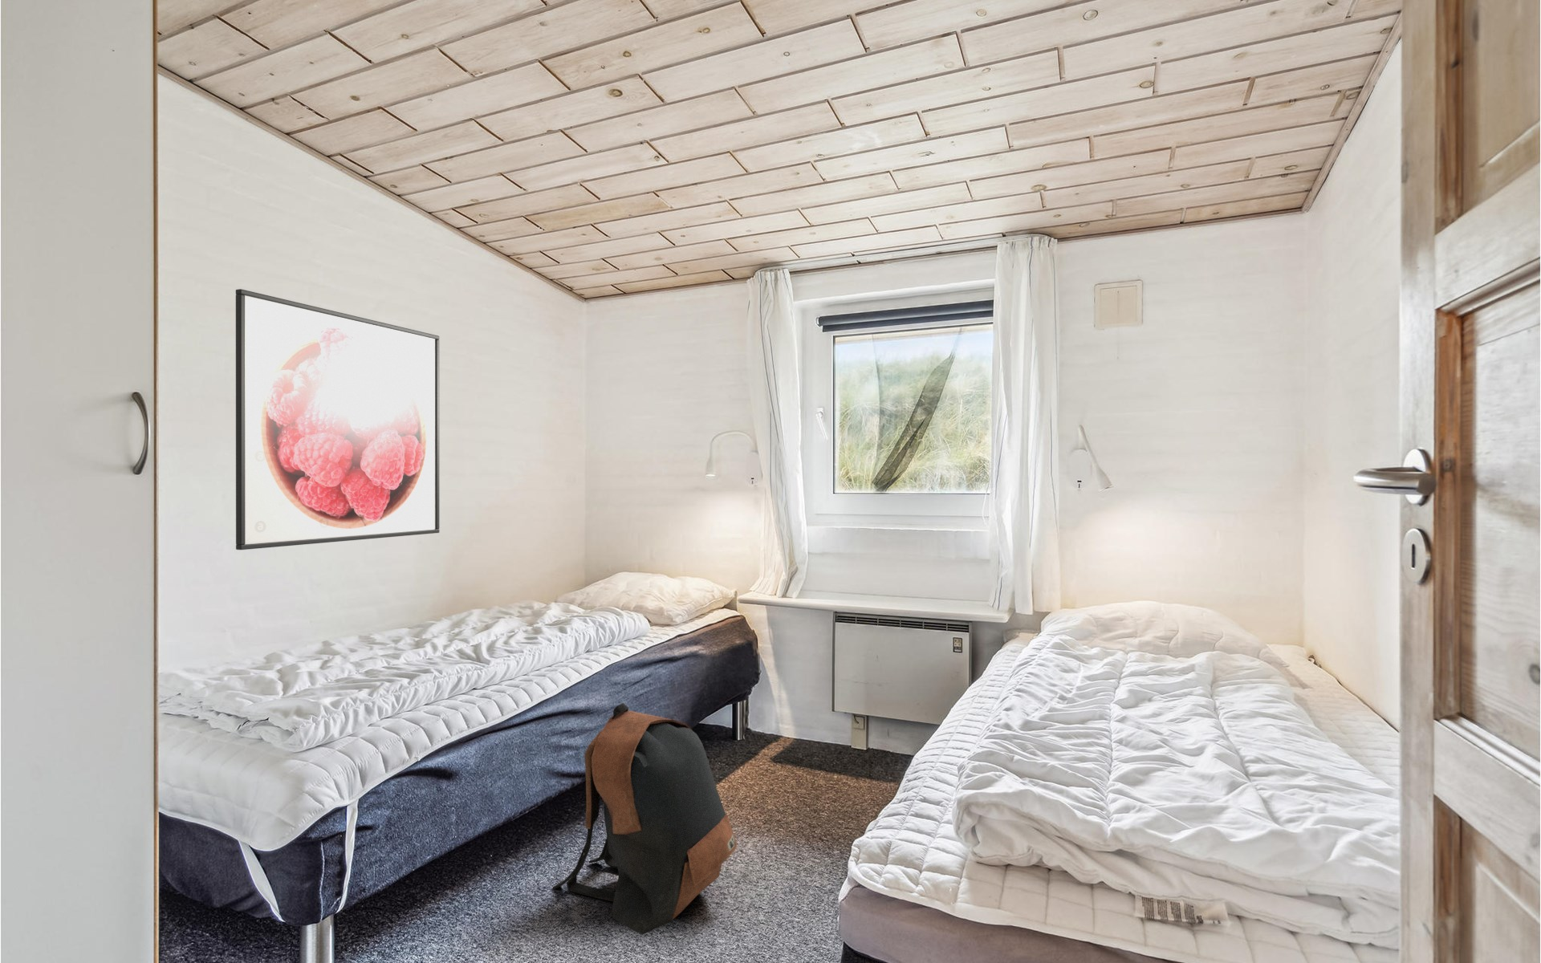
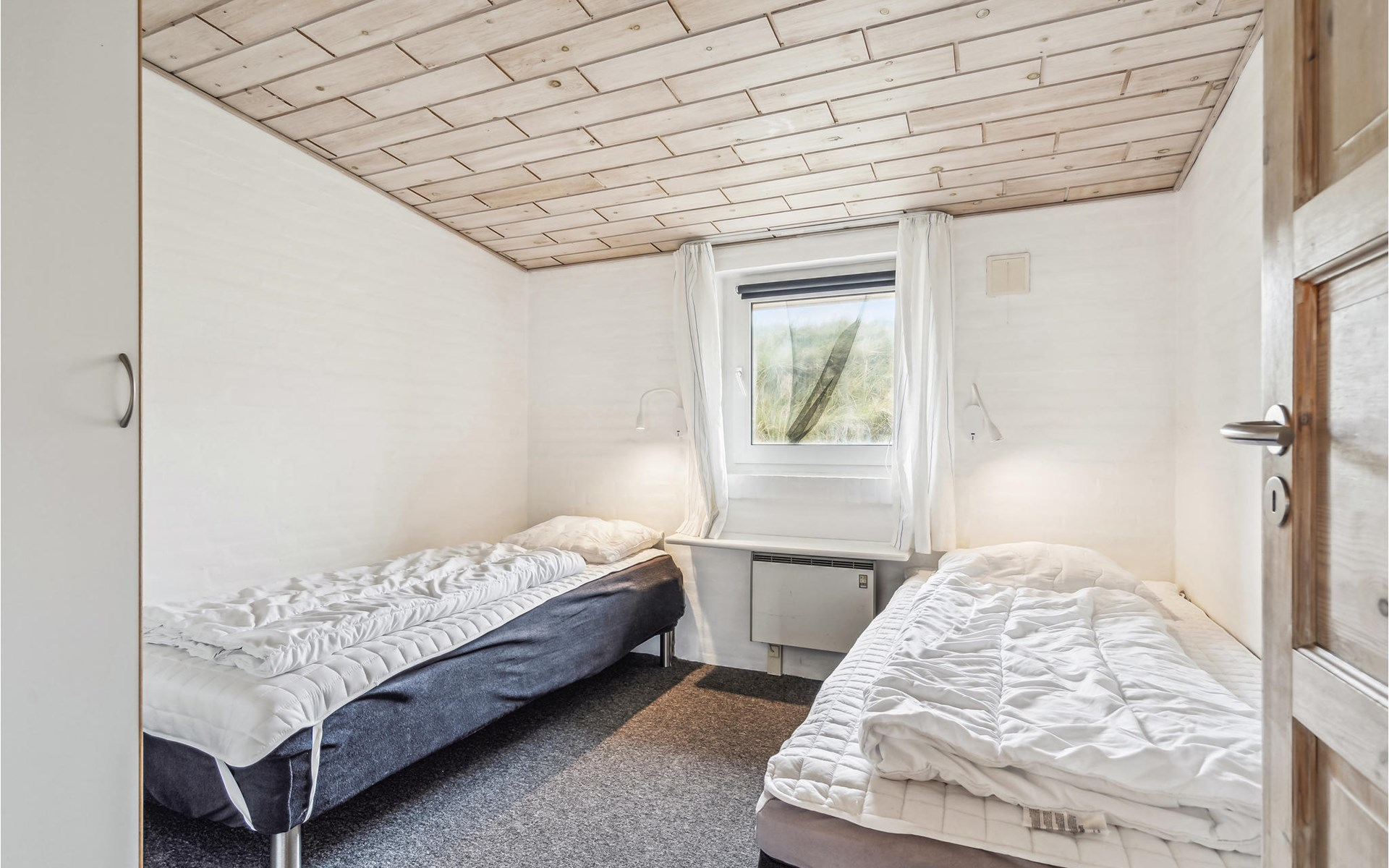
- backpack [551,702,738,935]
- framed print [235,288,439,550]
